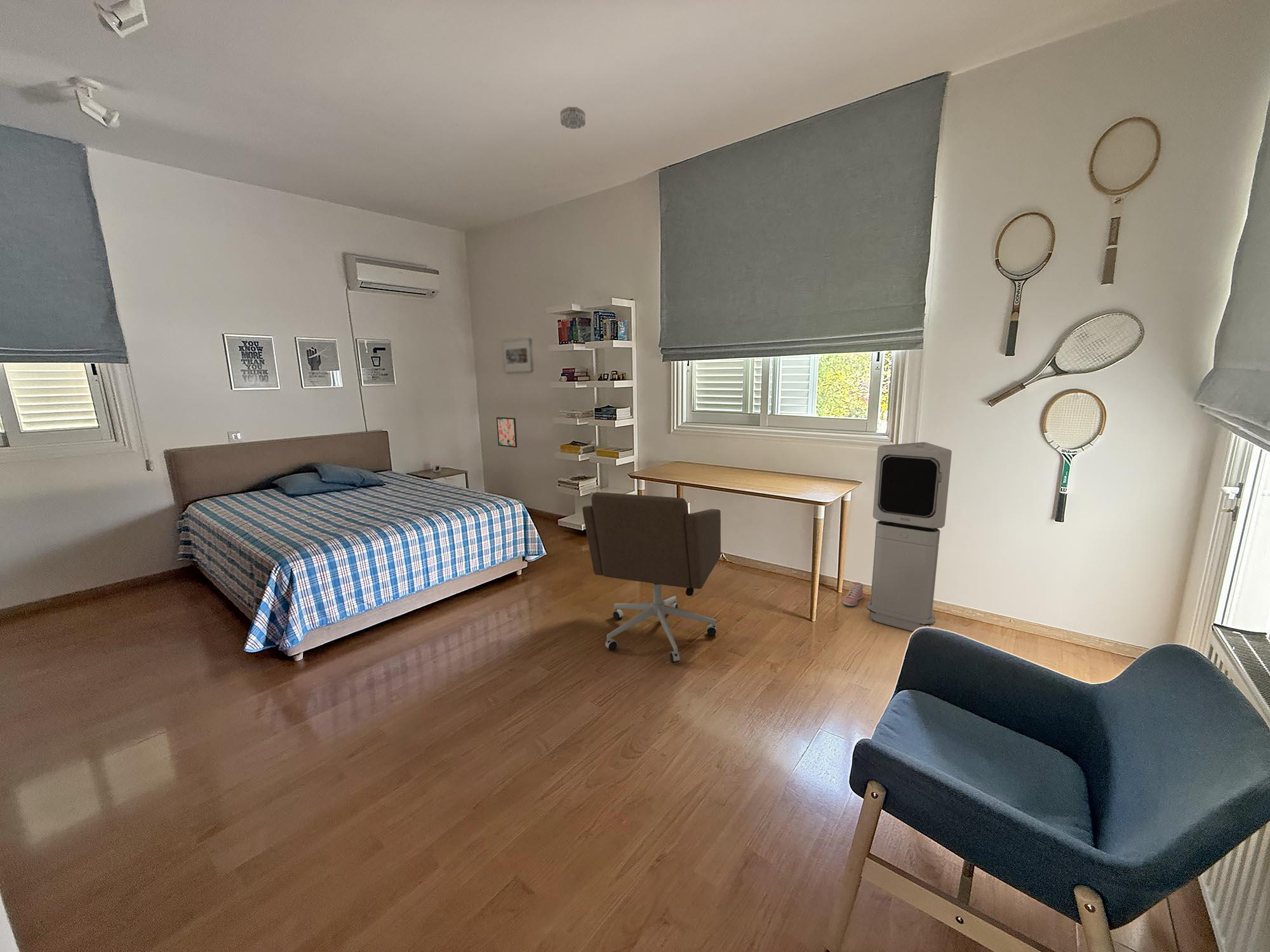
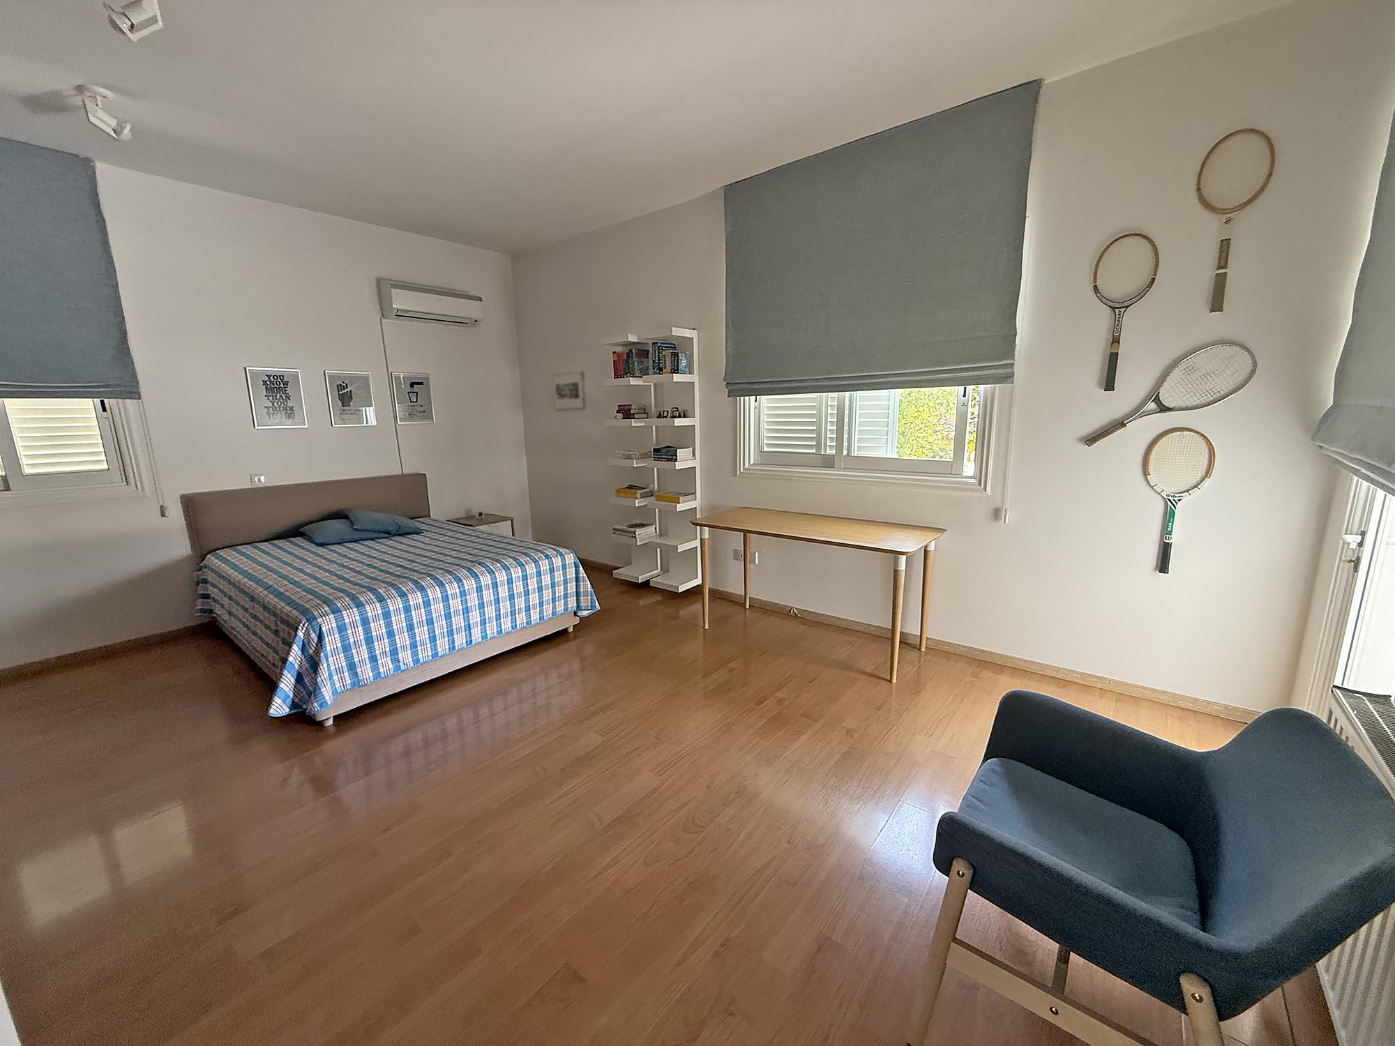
- sneaker [842,582,864,607]
- wall art [496,416,518,448]
- air purifier [866,442,952,632]
- office chair [582,491,721,663]
- smoke detector [559,106,586,129]
